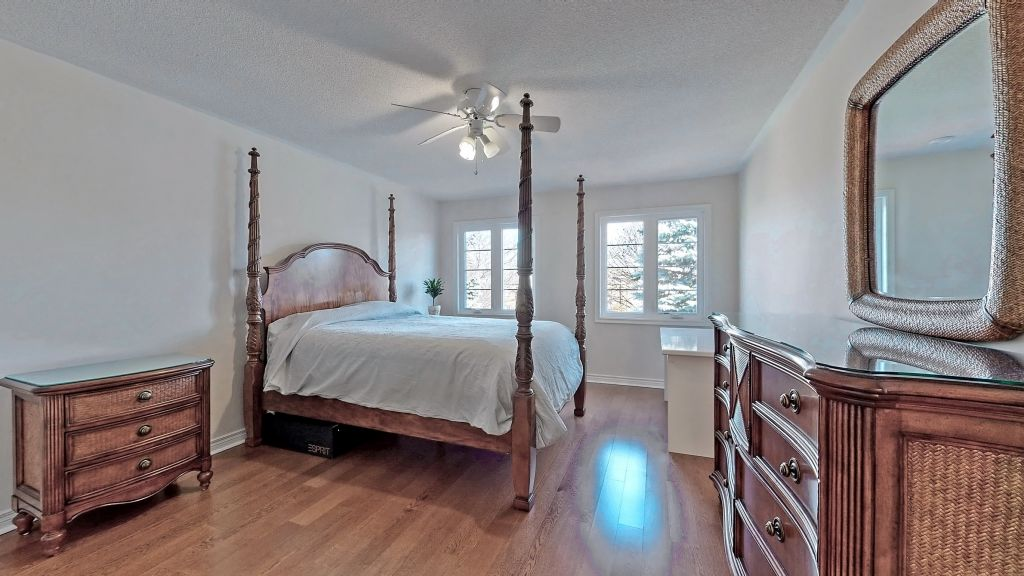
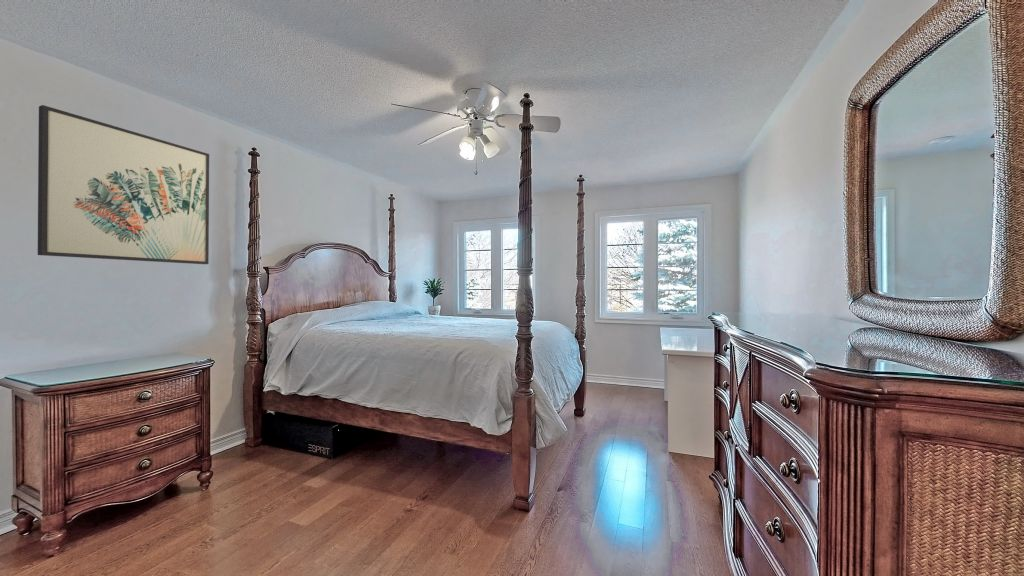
+ wall art [37,104,210,265]
